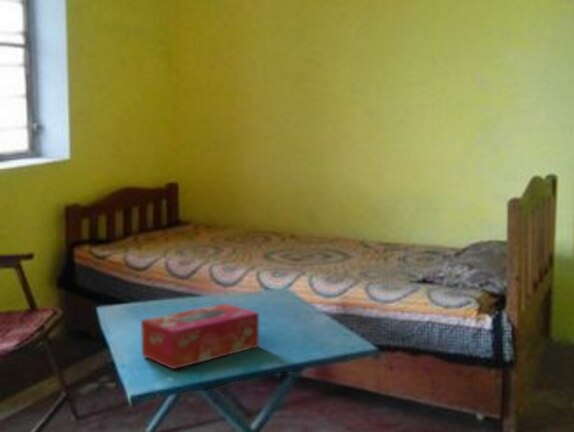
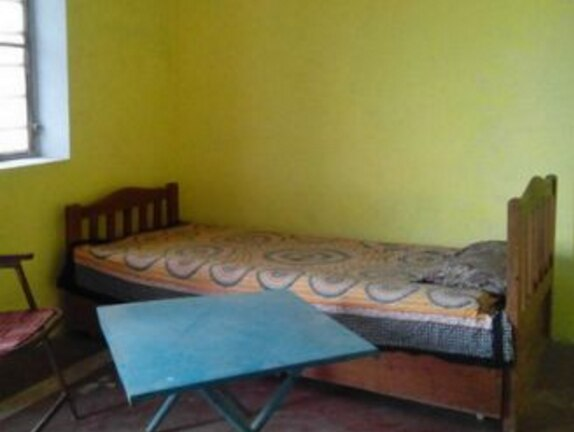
- tissue box [140,302,260,370]
